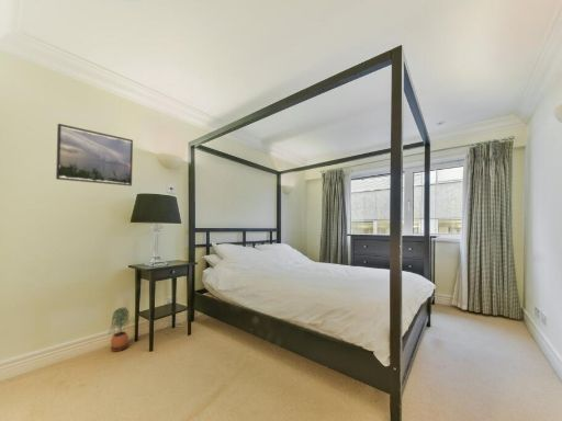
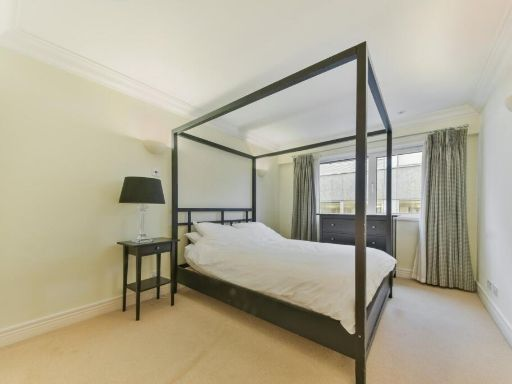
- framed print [55,123,134,186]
- potted plant [108,306,131,352]
